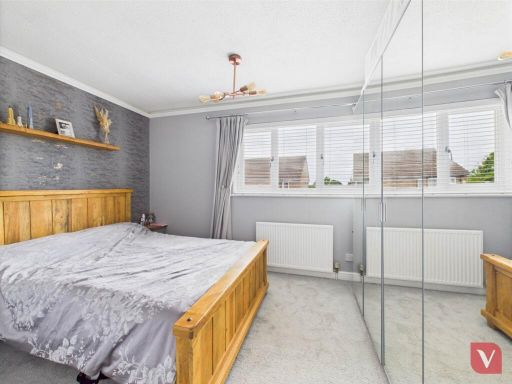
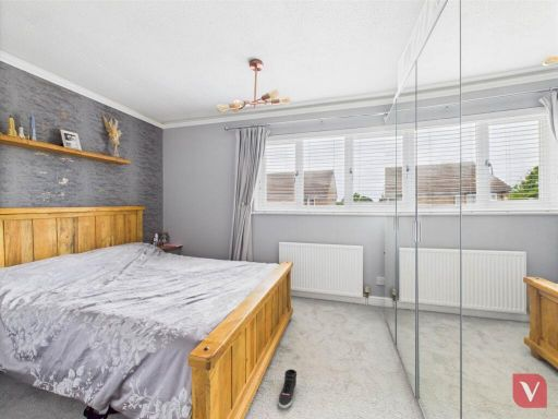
+ sneaker [277,368,298,409]
